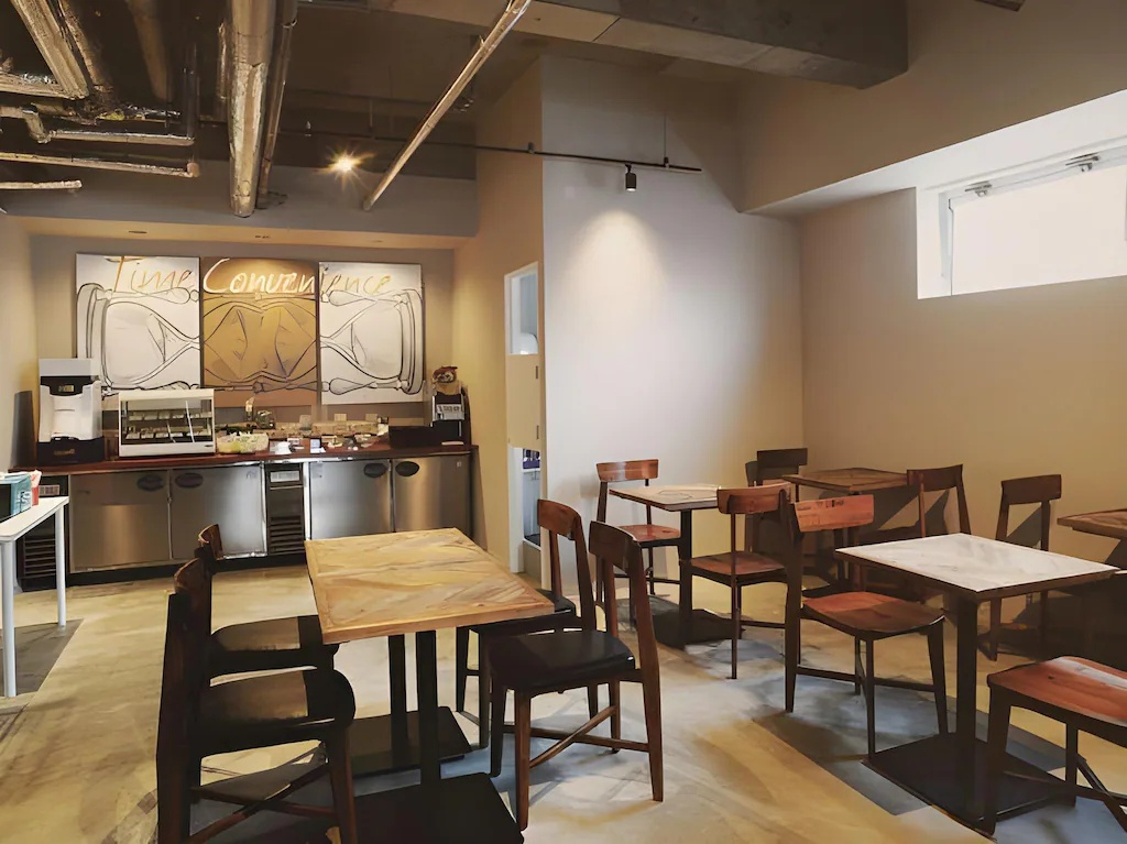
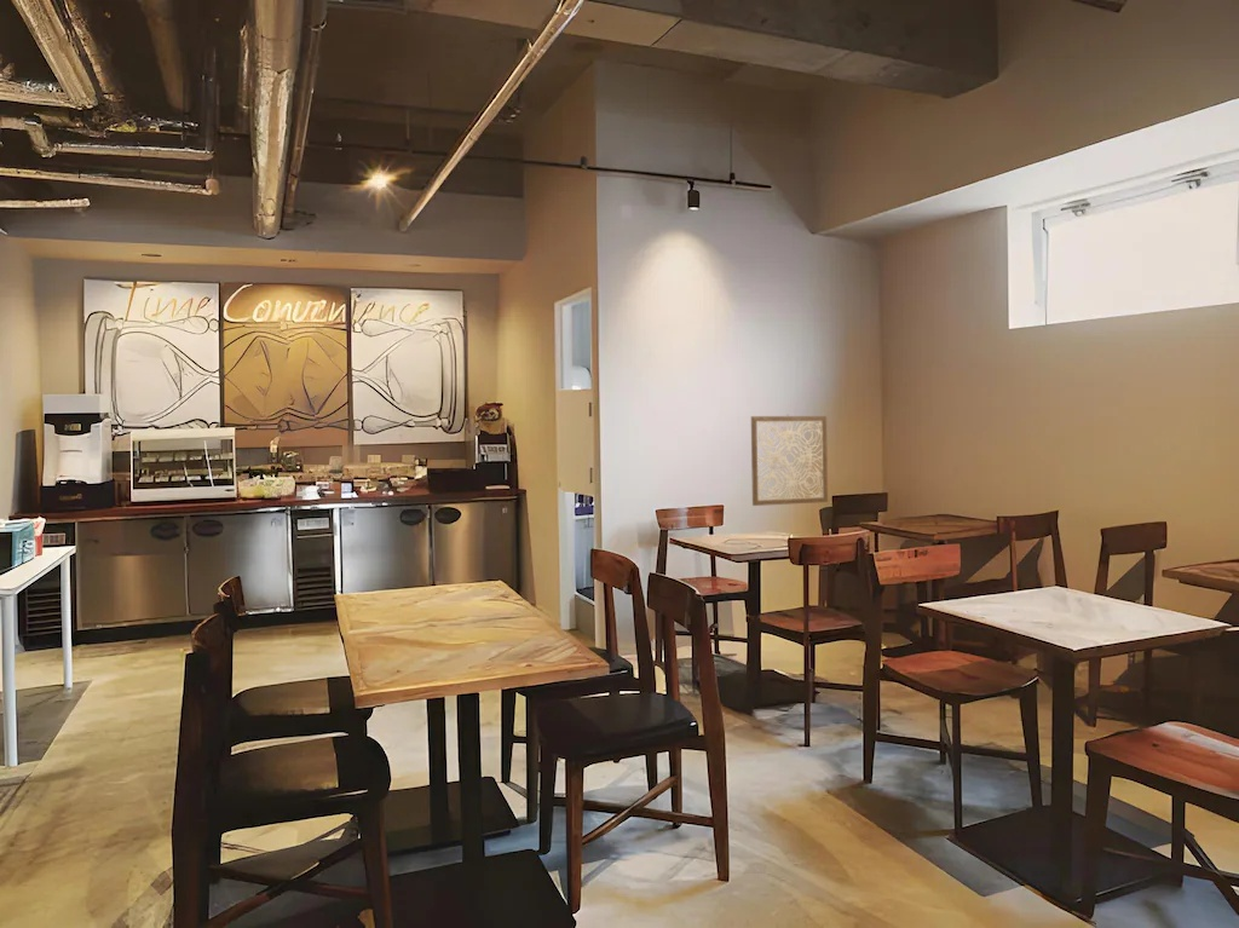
+ wall art [750,413,829,507]
